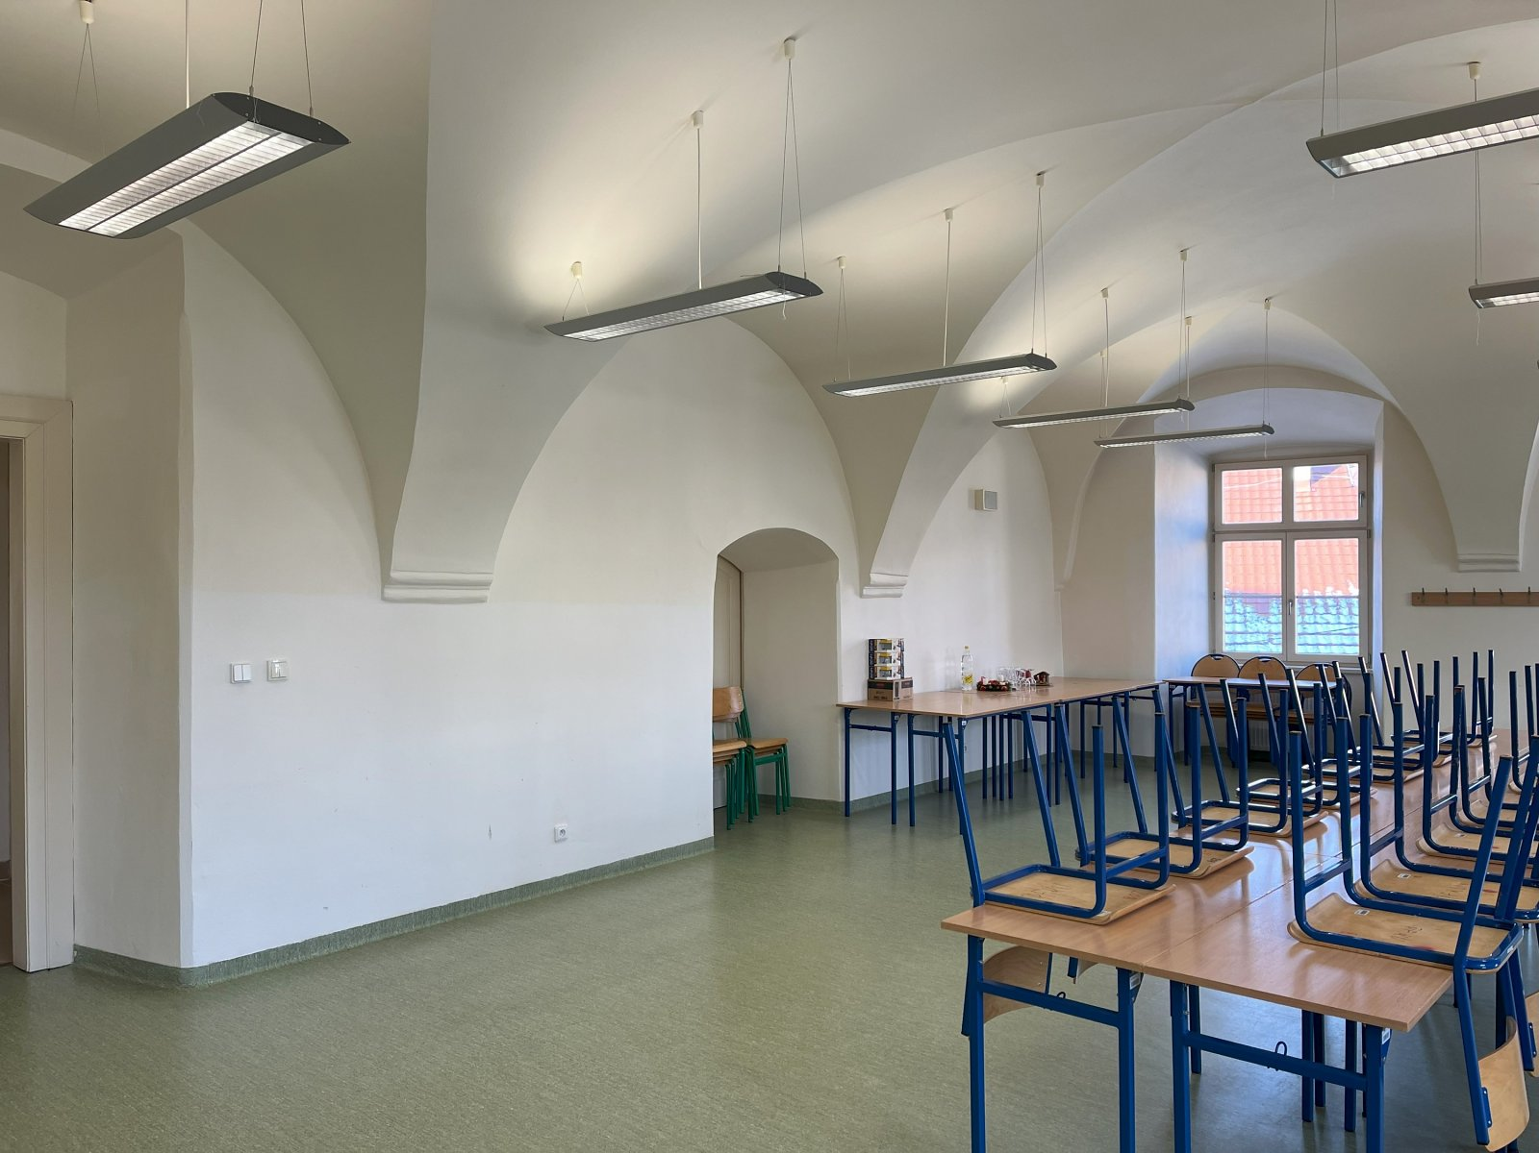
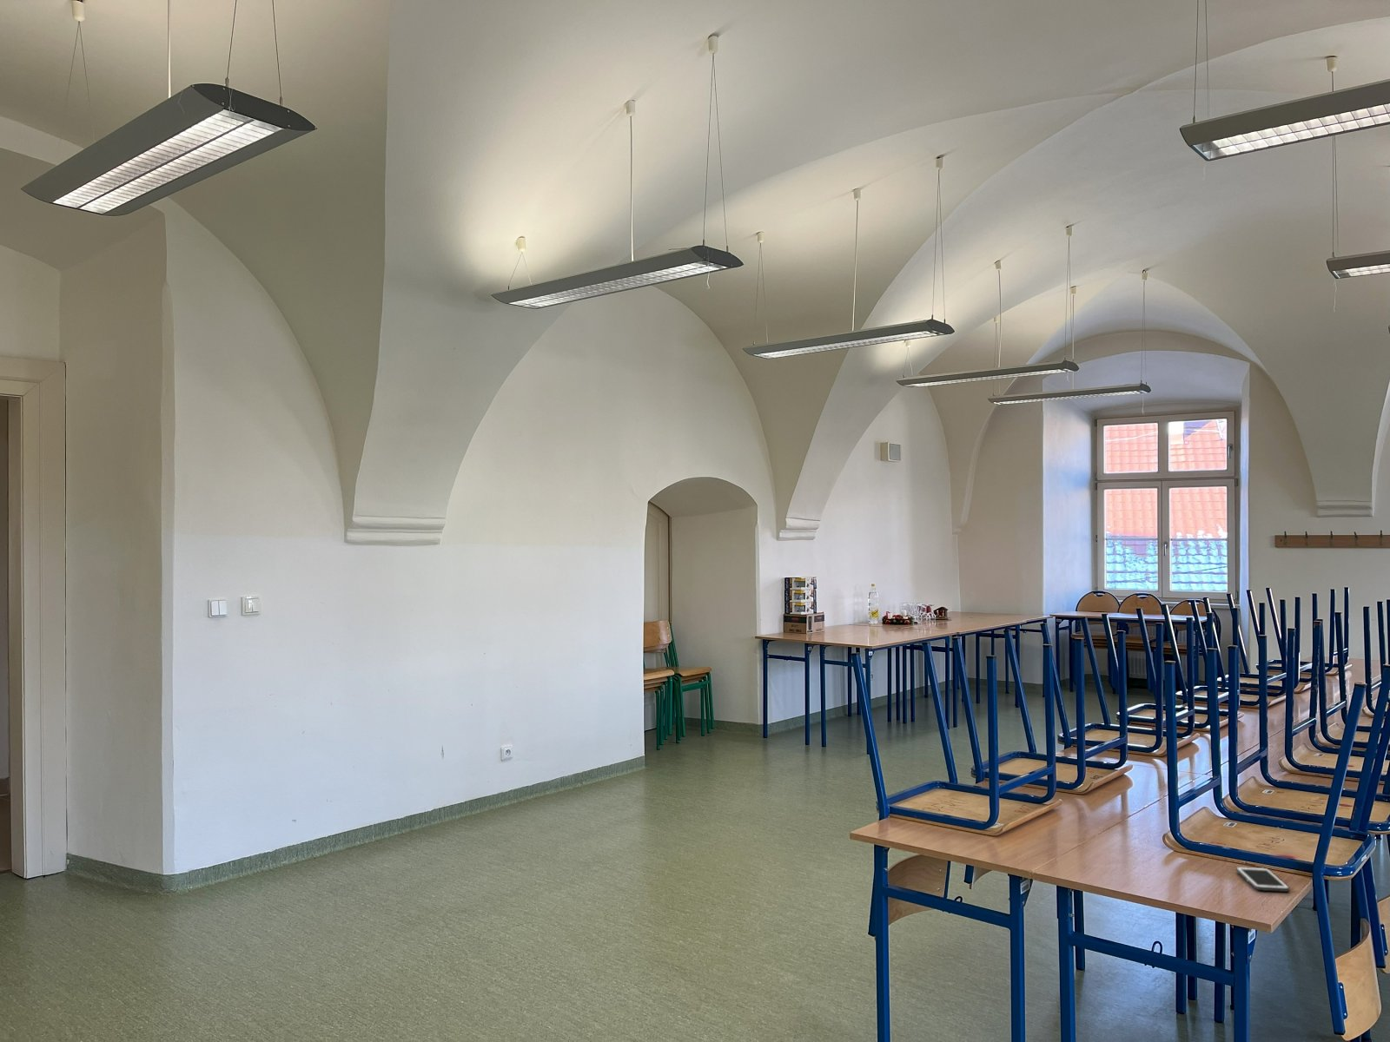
+ cell phone [1235,866,1290,893]
